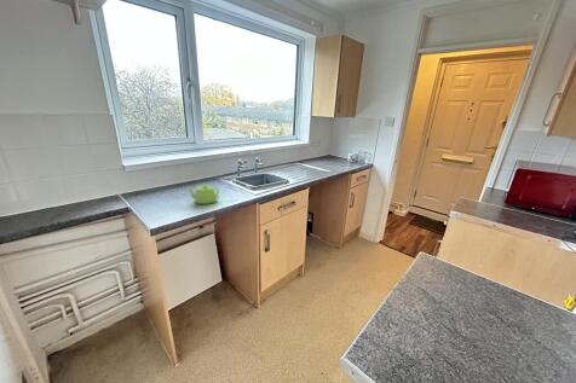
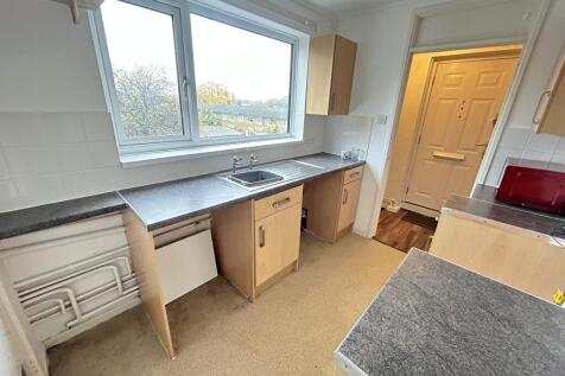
- teapot [185,184,220,205]
